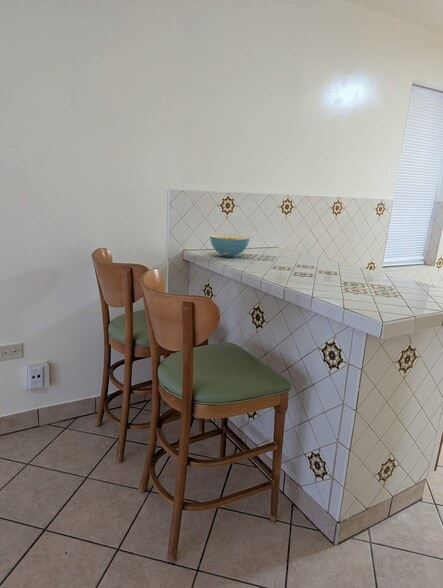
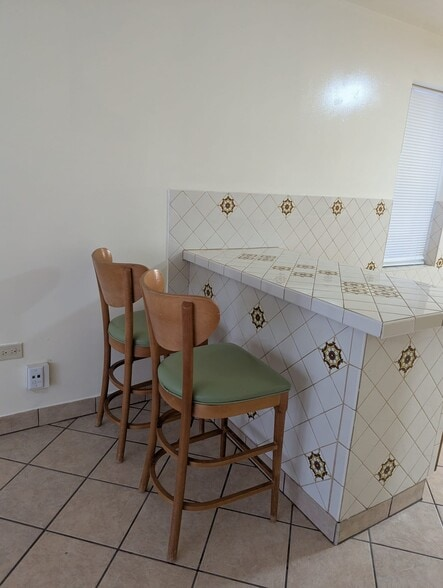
- cereal bowl [209,234,250,258]
